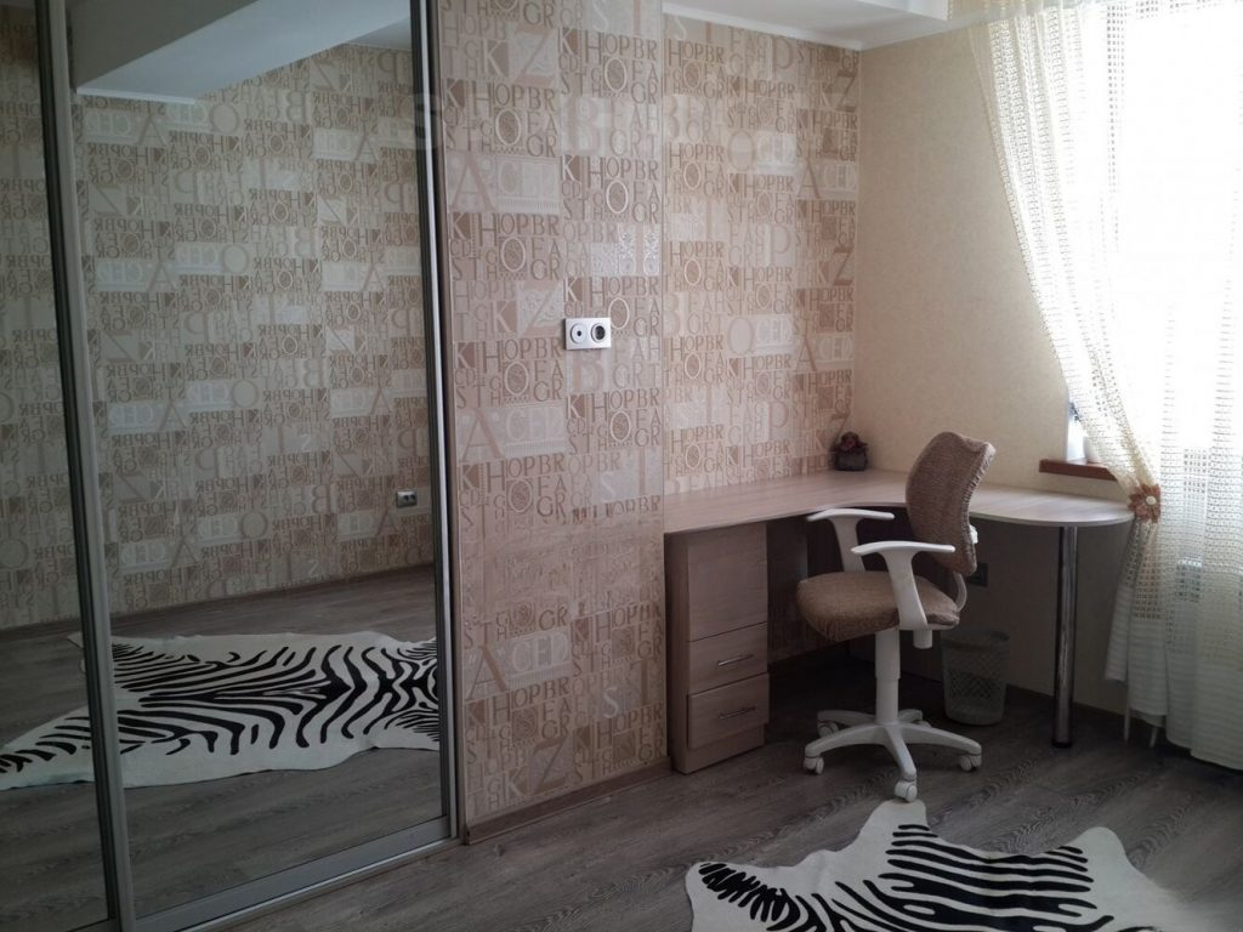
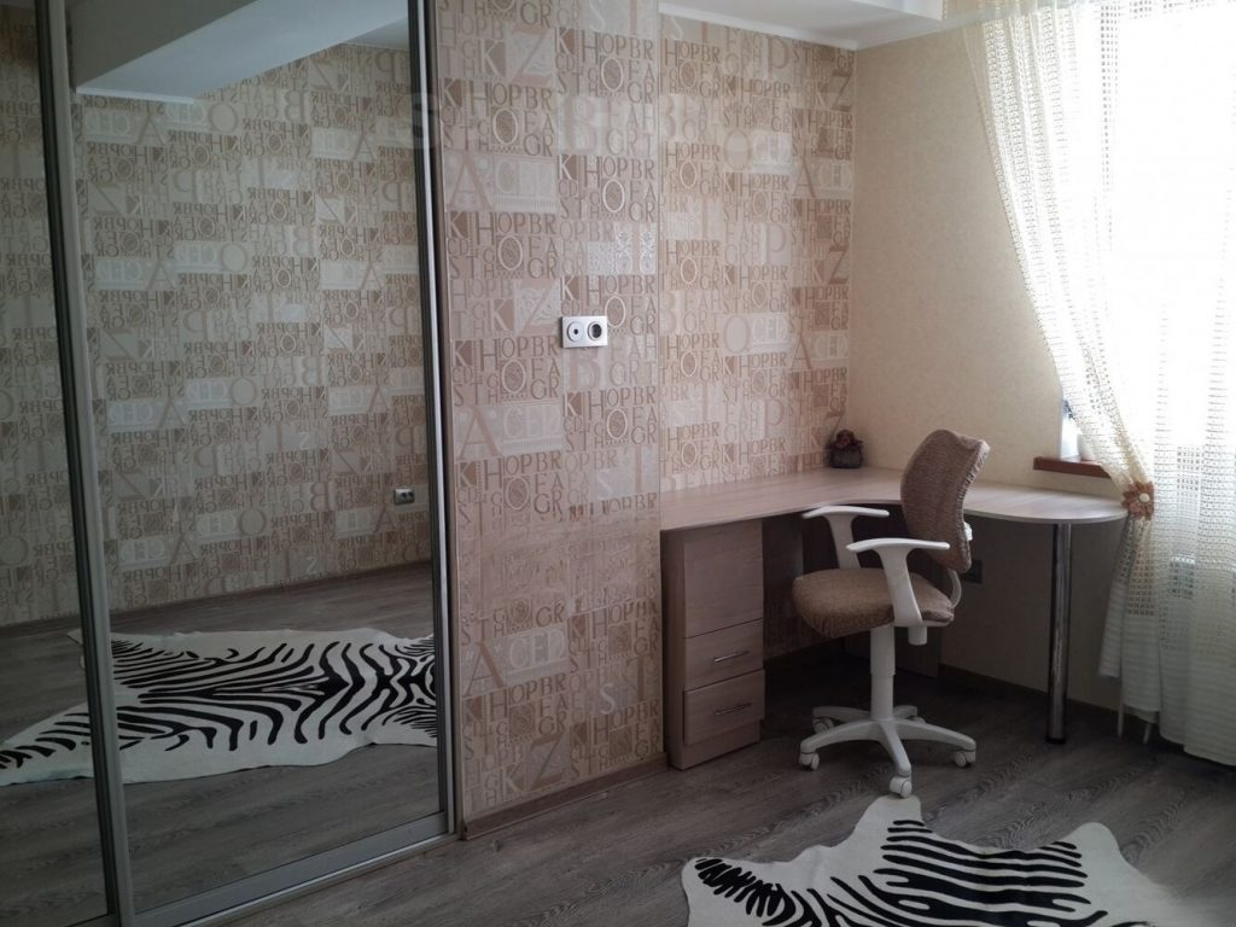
- wastebasket [940,625,1012,726]
